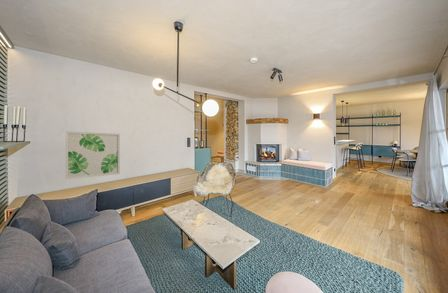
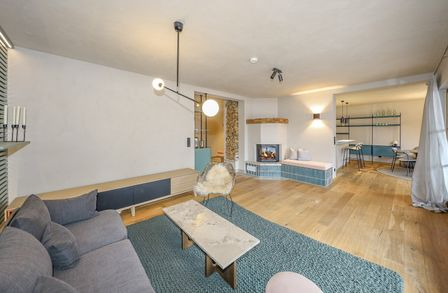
- wall art [65,130,121,180]
